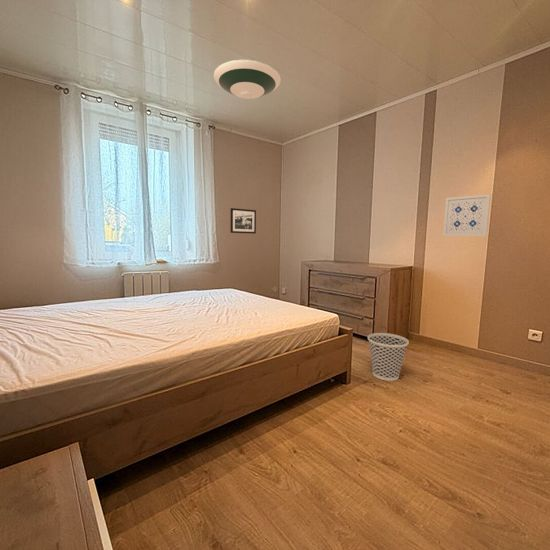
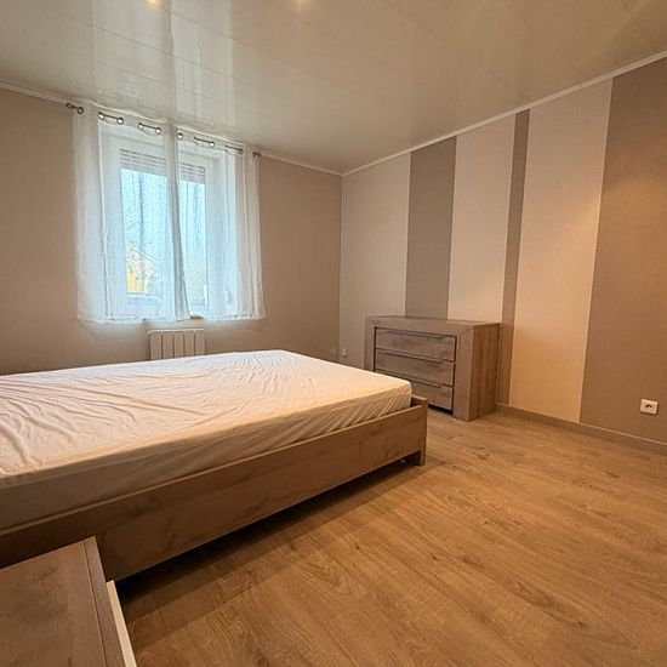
- wall art [442,193,492,237]
- wastebasket [367,332,410,382]
- picture frame [230,207,257,235]
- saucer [213,59,282,100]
